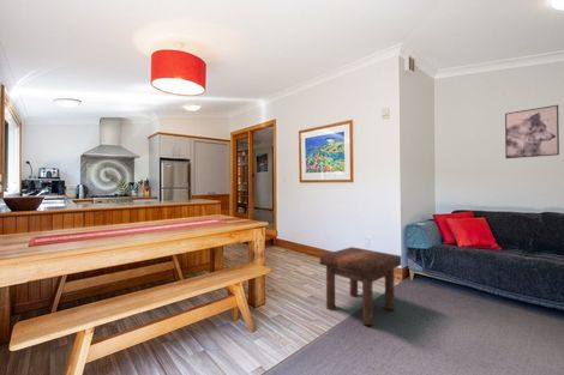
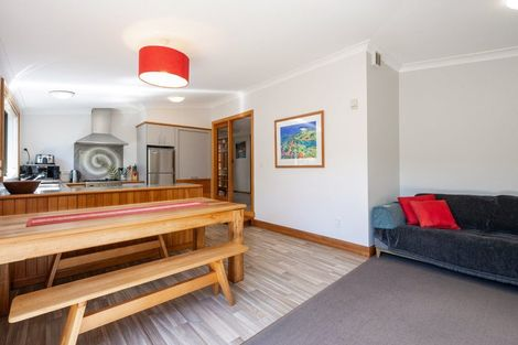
- wall art [504,104,560,159]
- stool [318,246,402,326]
